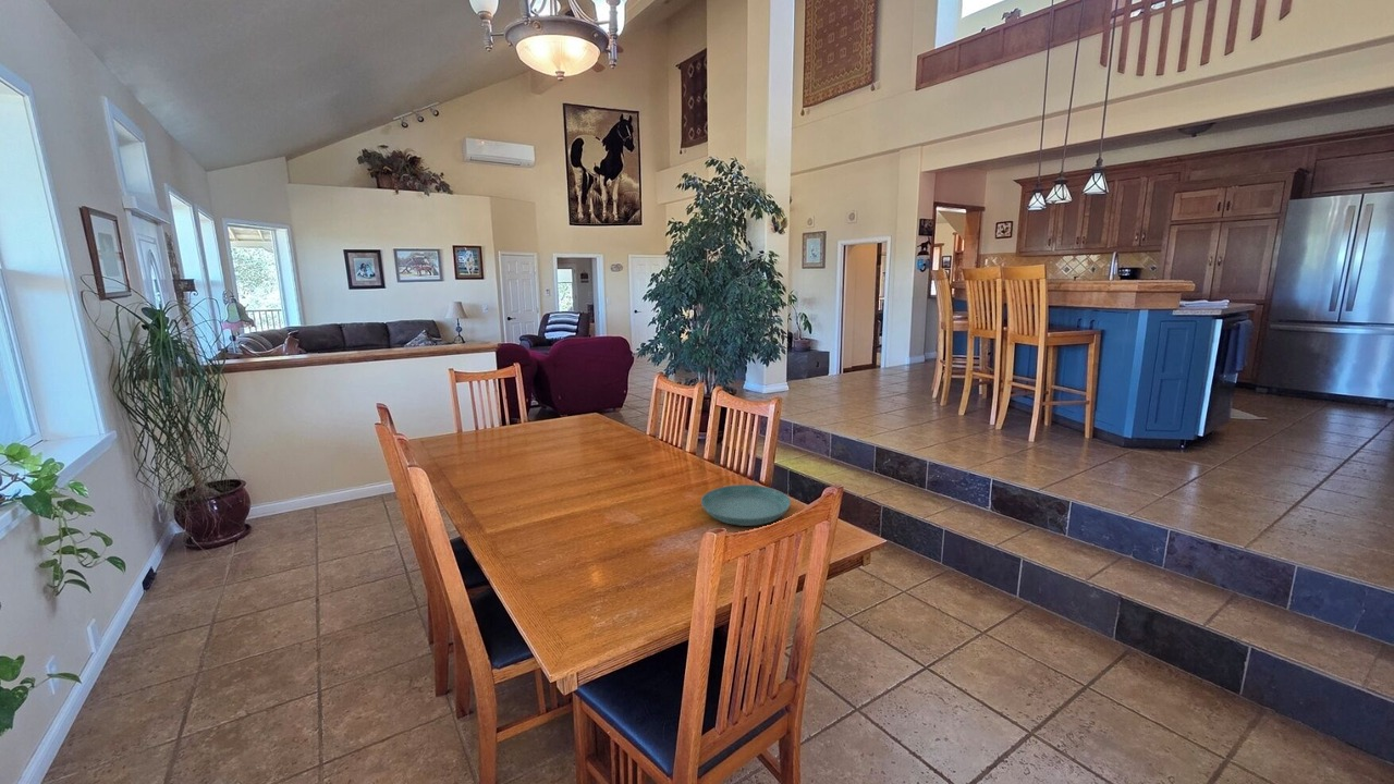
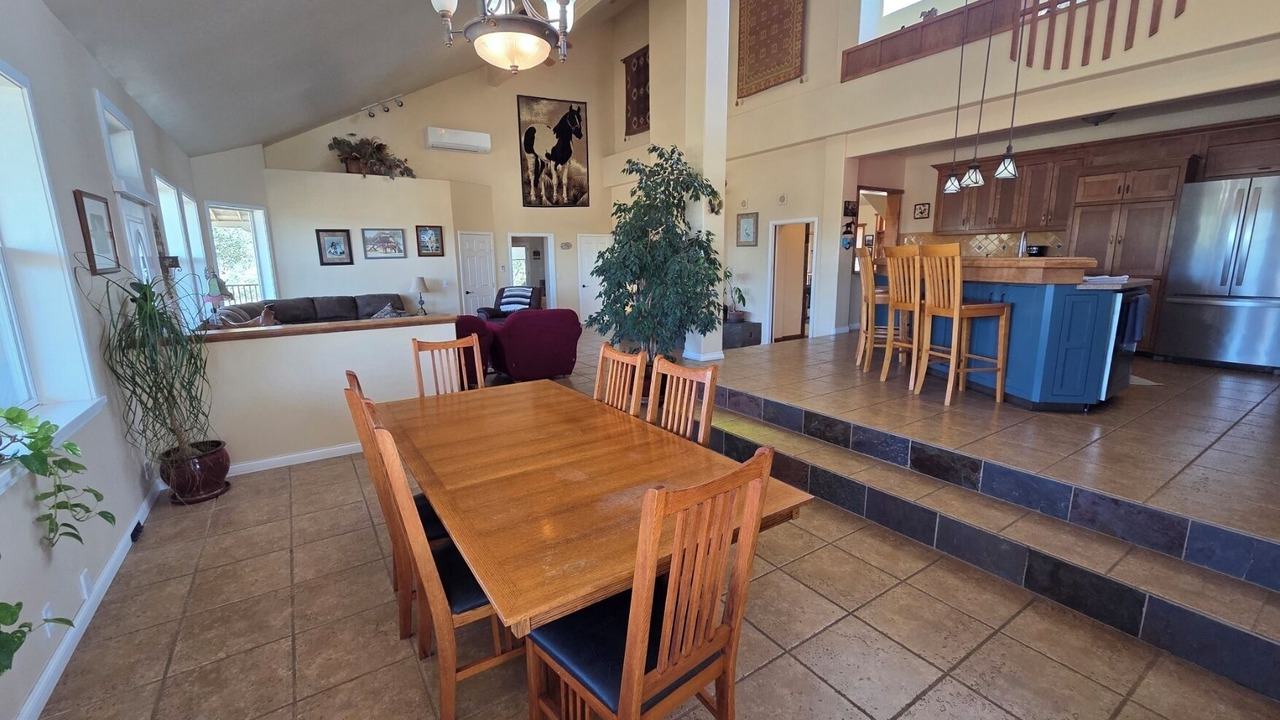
- saucer [700,483,792,527]
